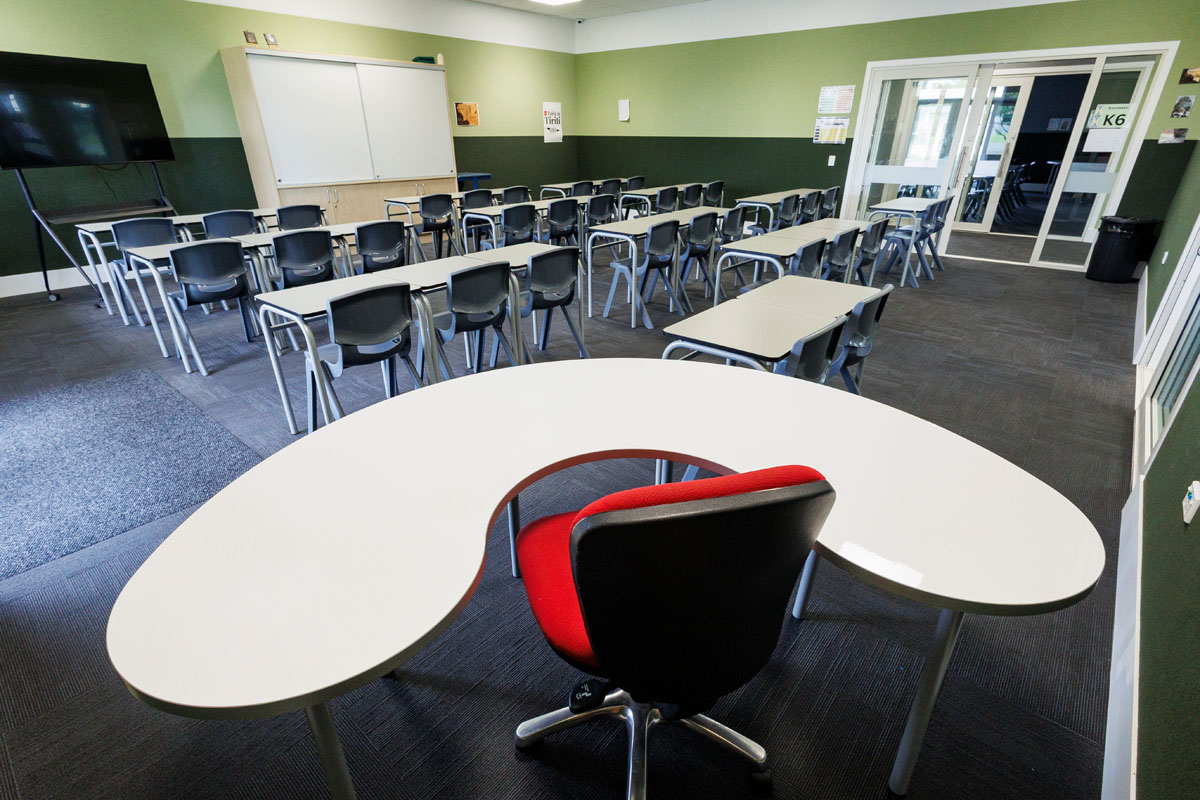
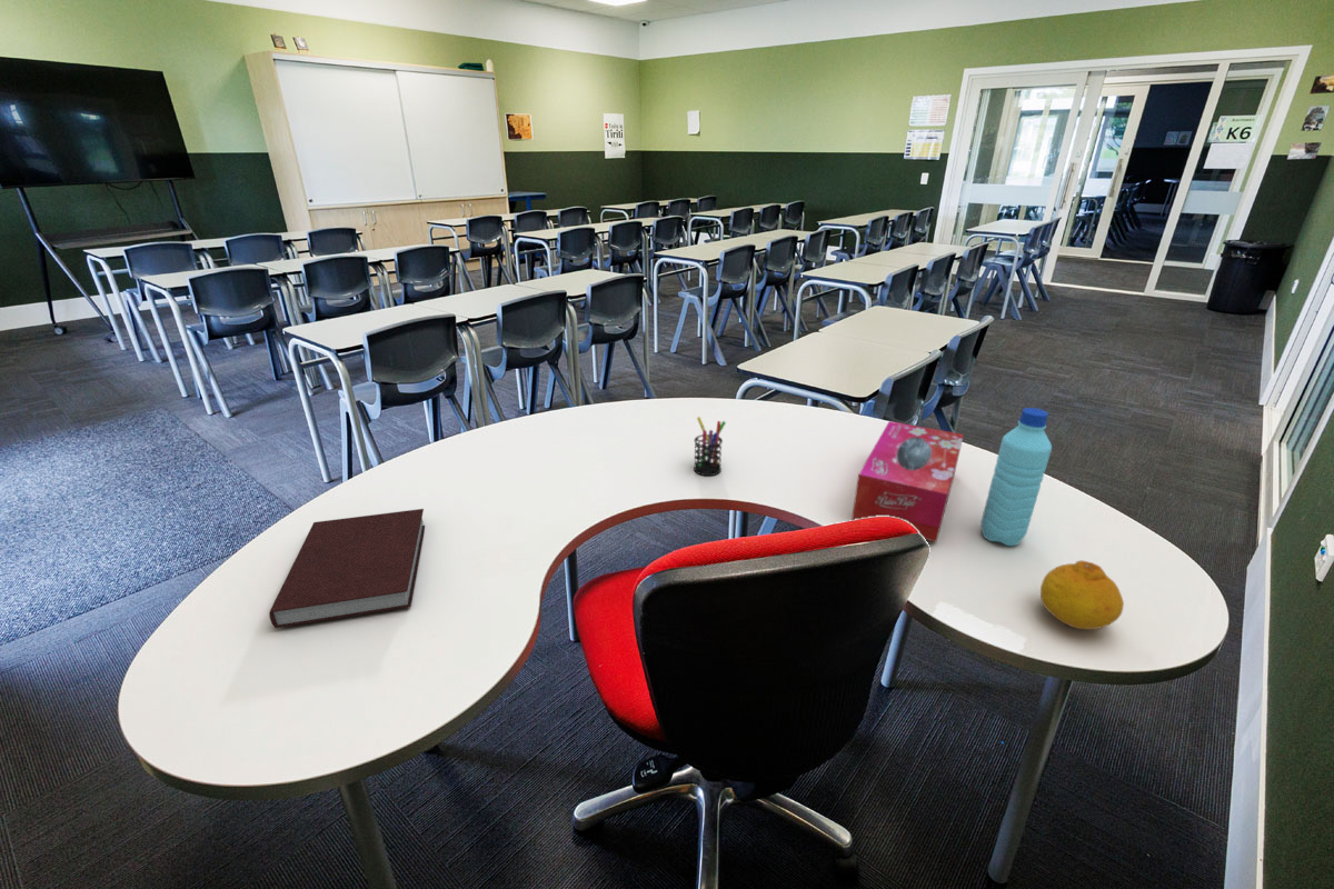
+ tissue box [850,420,965,543]
+ fruit [1039,560,1125,630]
+ water bottle [980,407,1053,547]
+ notebook [268,508,426,629]
+ pen holder [693,416,727,477]
